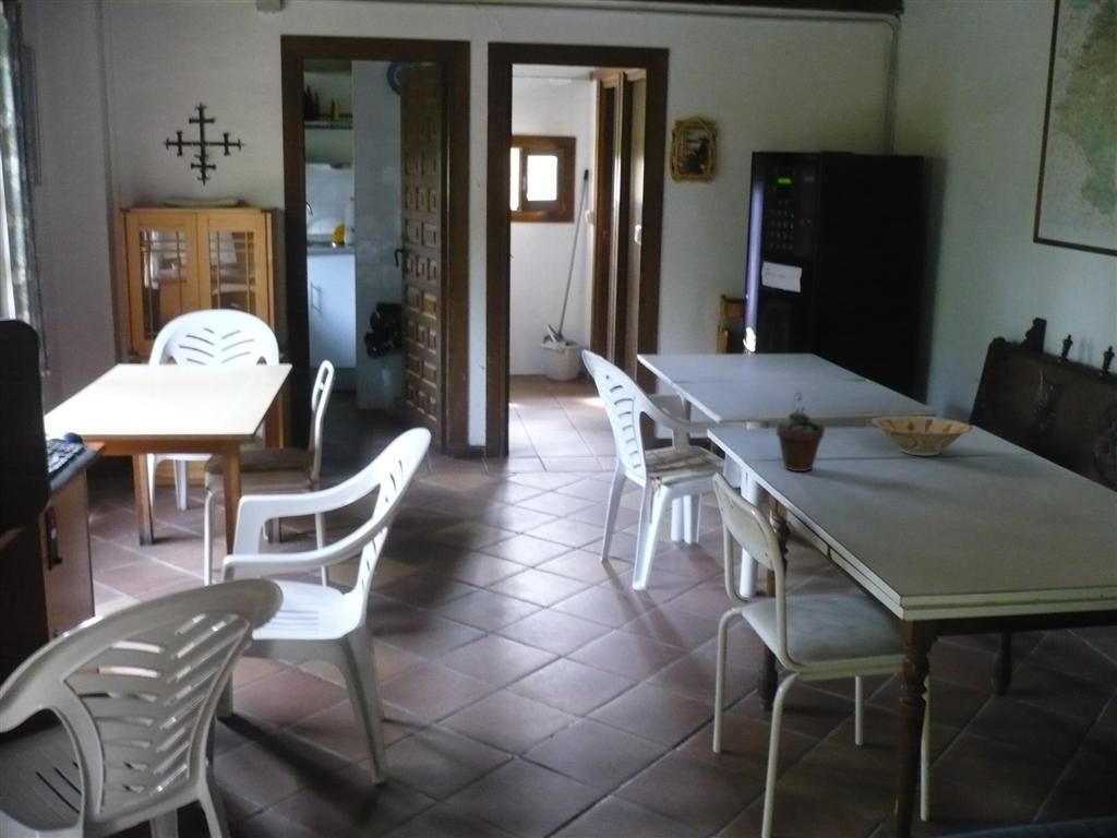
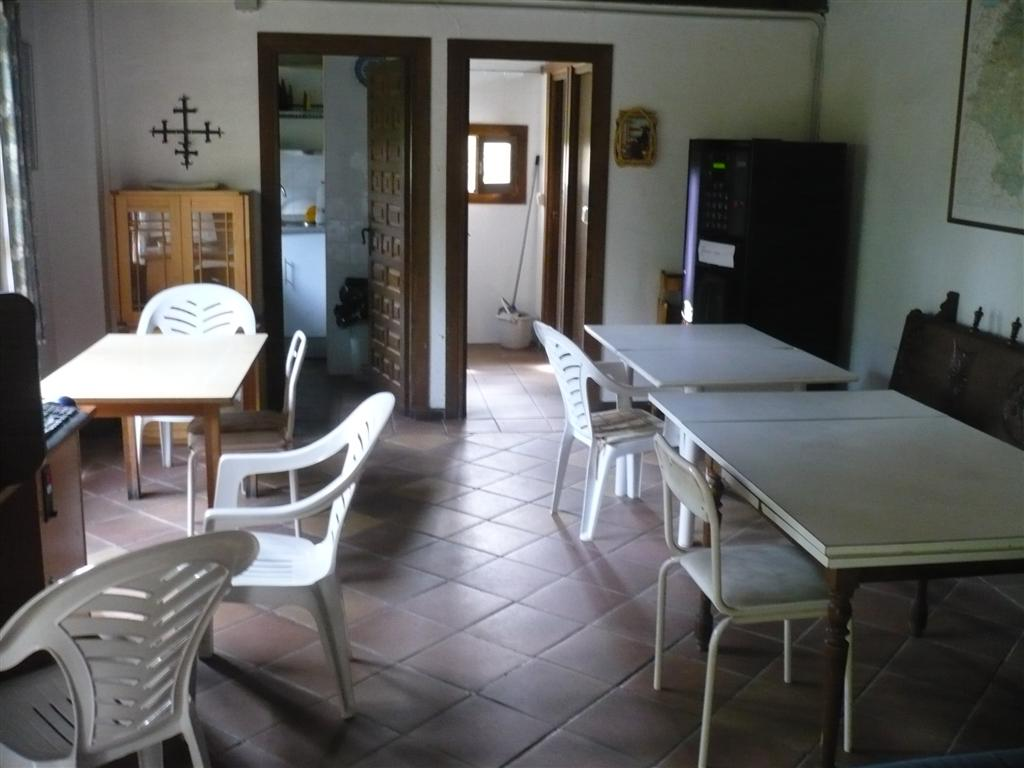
- bowl [870,415,973,457]
- succulent plant [776,392,826,472]
